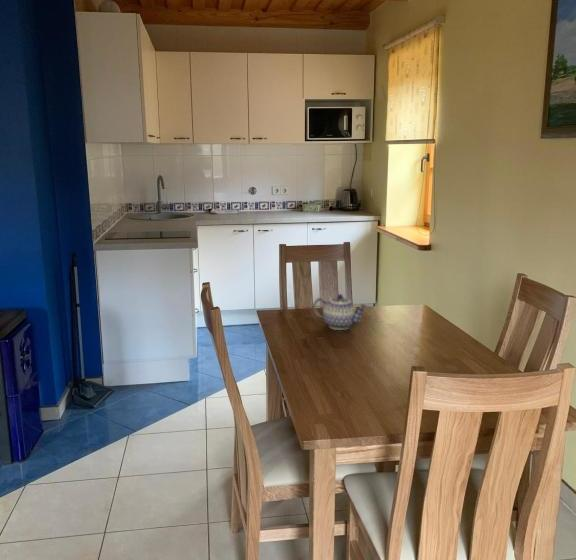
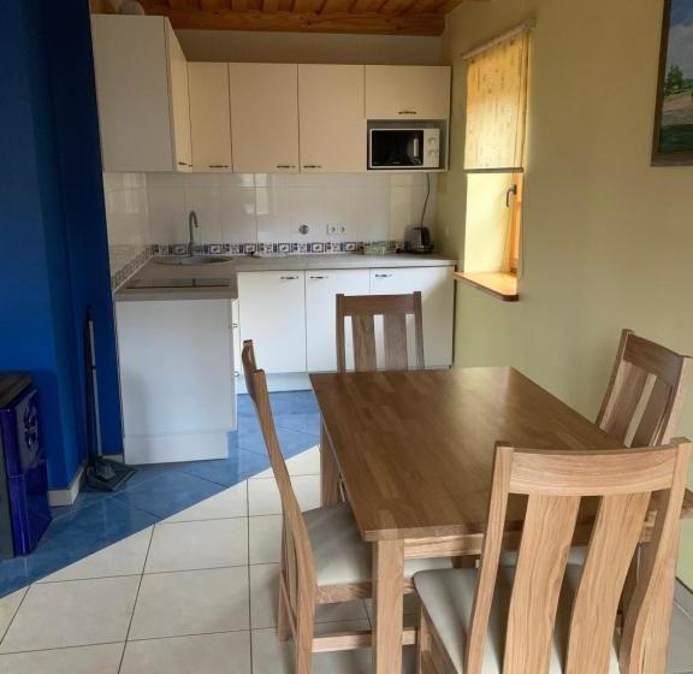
- teapot [312,293,369,331]
